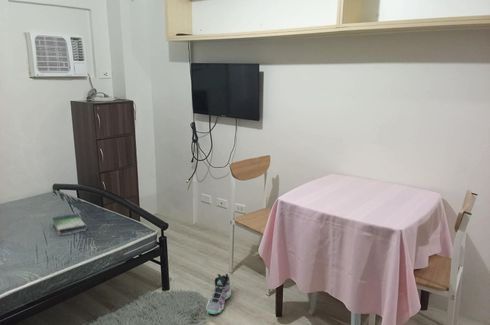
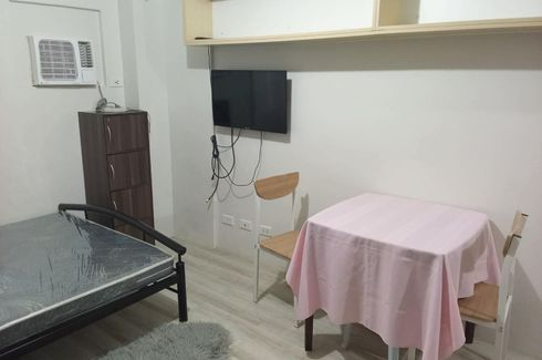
- book [51,213,88,237]
- sneaker [205,273,232,315]
